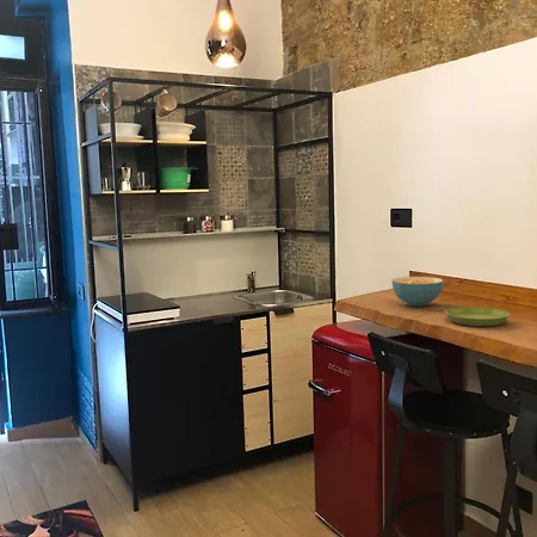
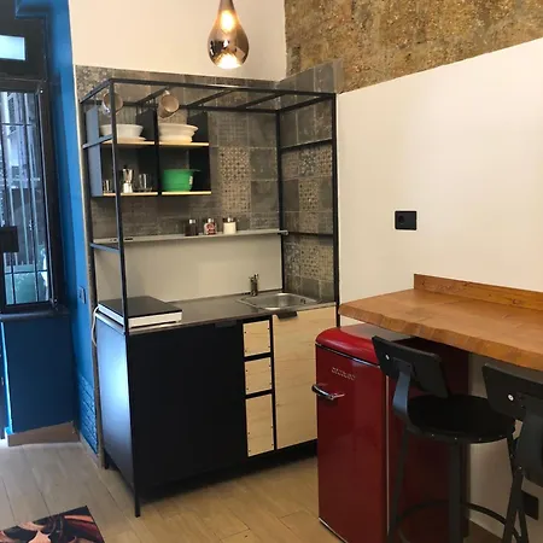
- saucer [444,305,511,327]
- cereal bowl [390,276,444,307]
